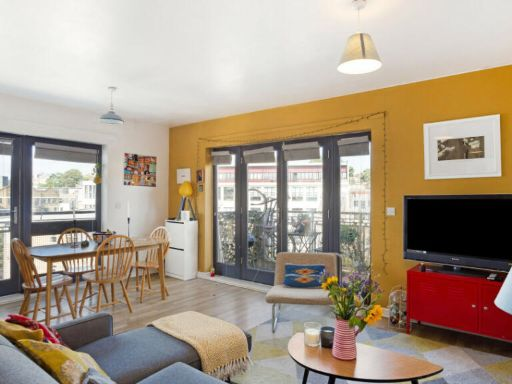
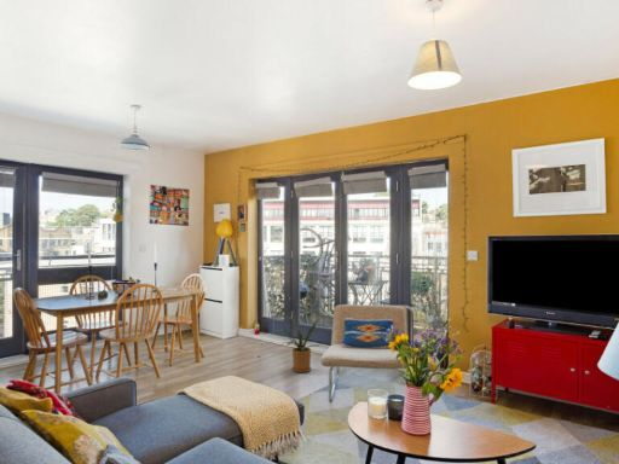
+ house plant [280,314,324,373]
